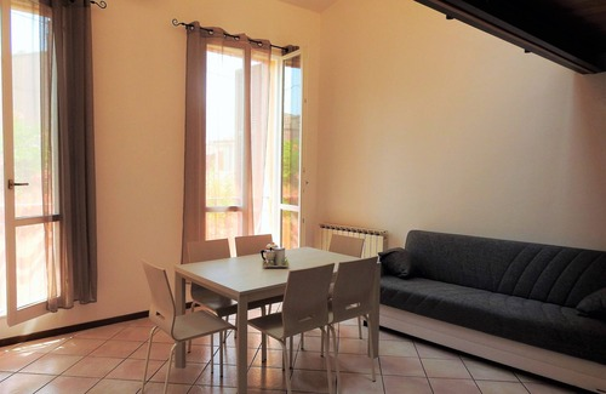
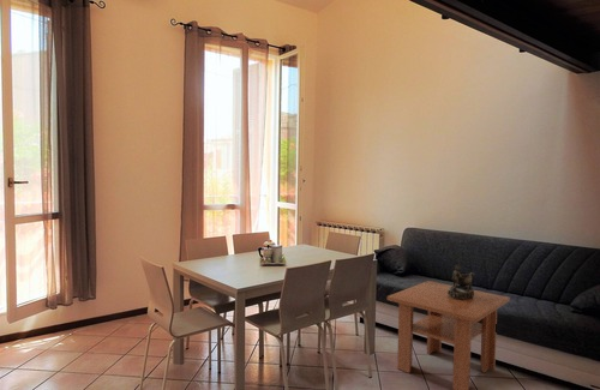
+ coffee table [386,280,511,390]
+ decorative bowl [448,264,475,299]
